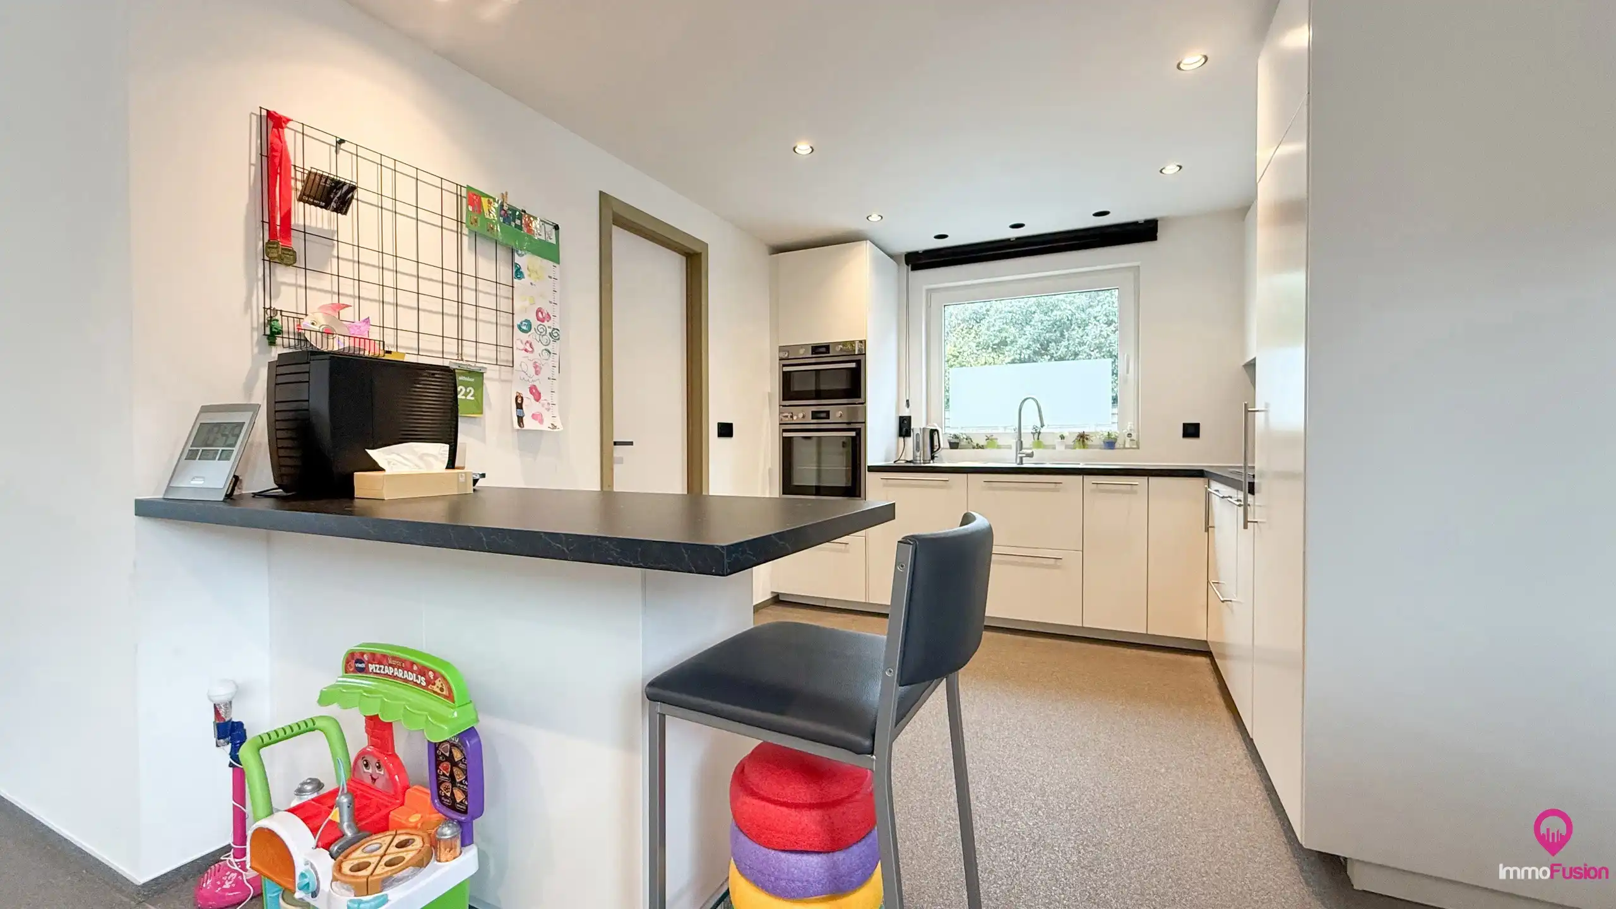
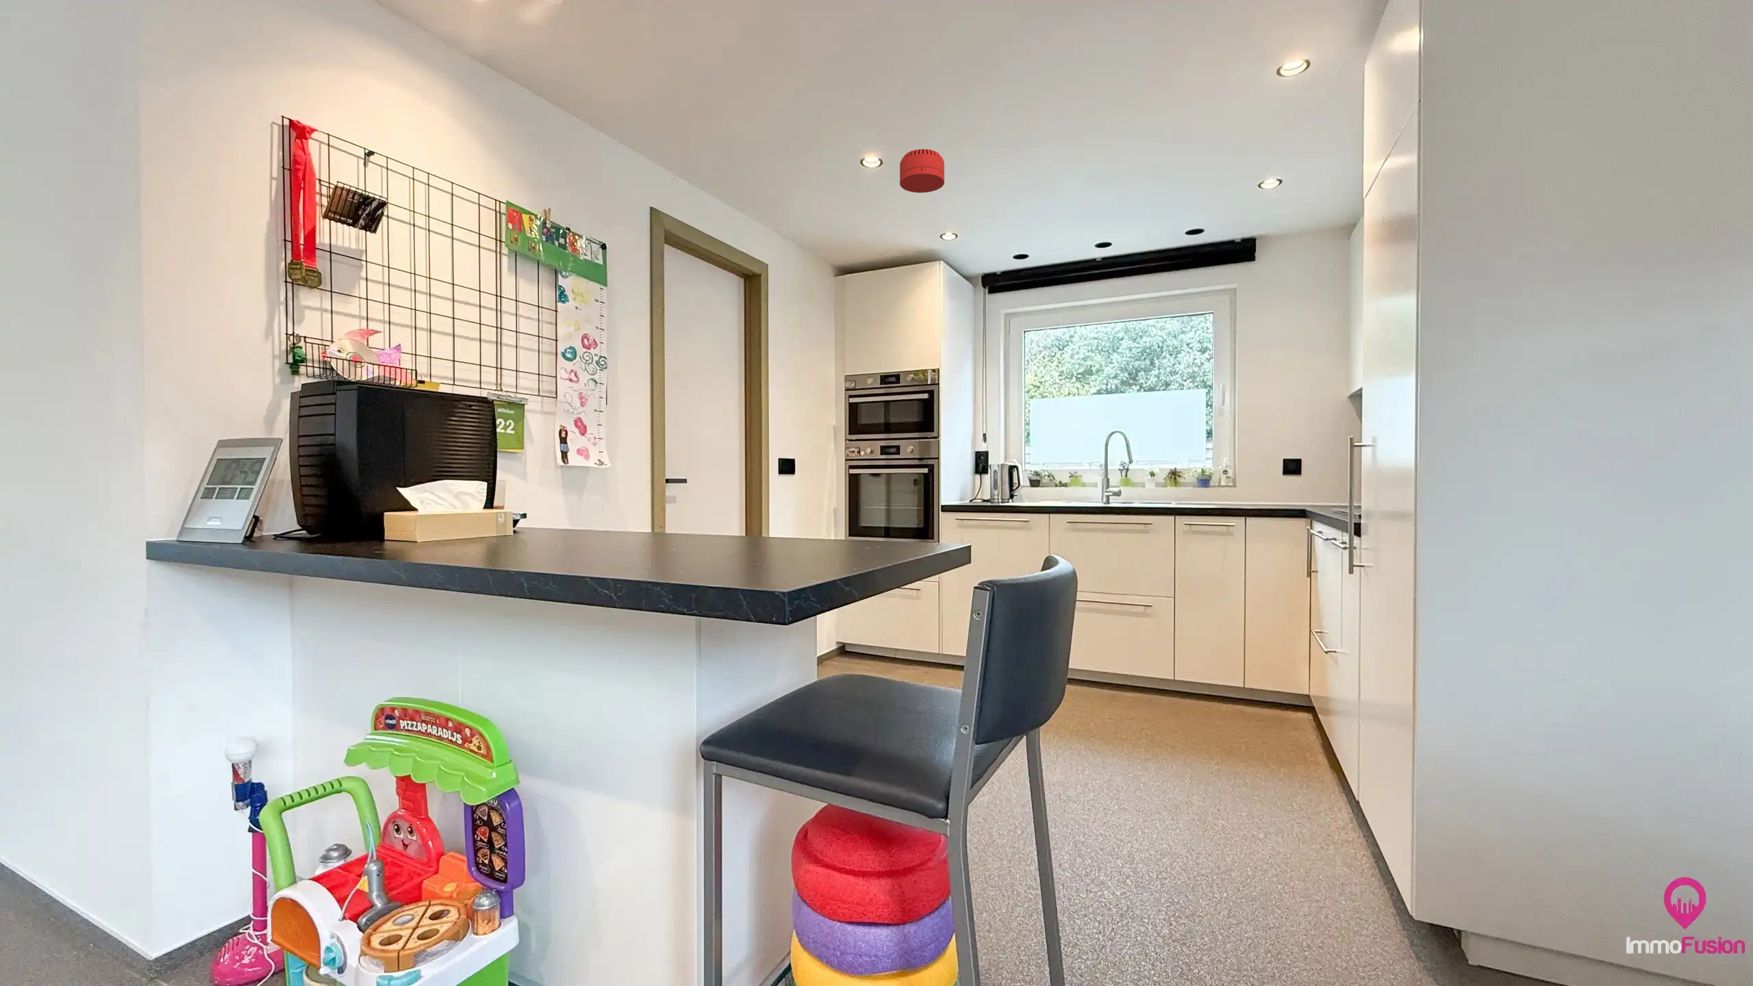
+ smoke detector [899,148,945,193]
